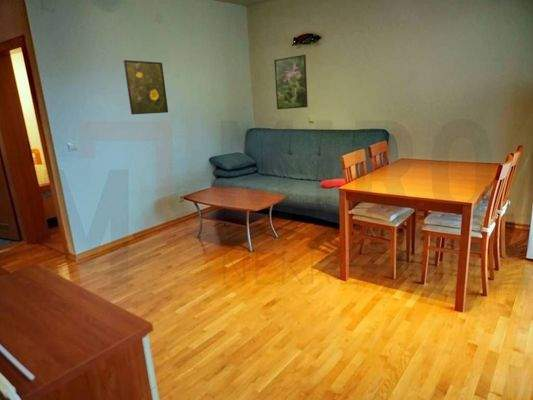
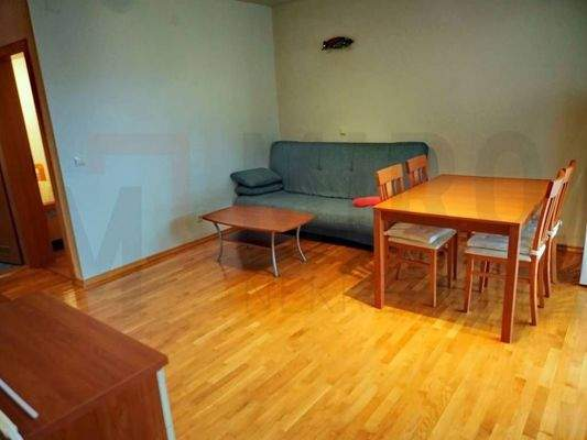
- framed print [273,54,309,110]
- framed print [123,59,169,116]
